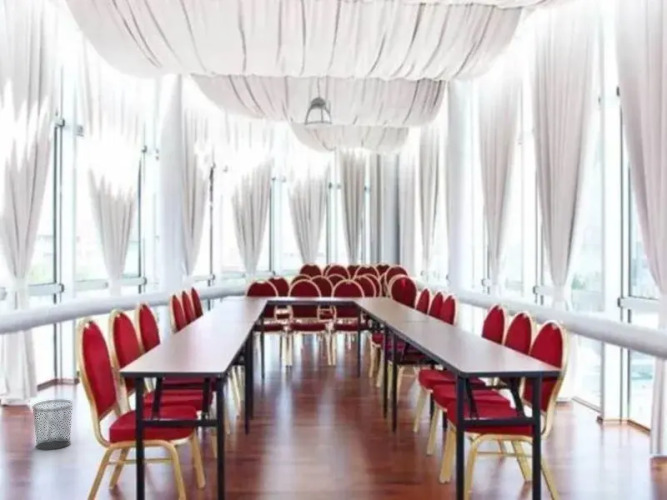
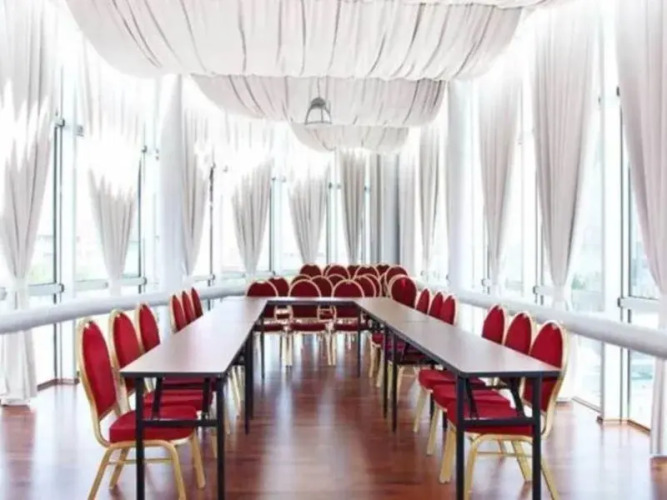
- waste bin [31,399,75,451]
